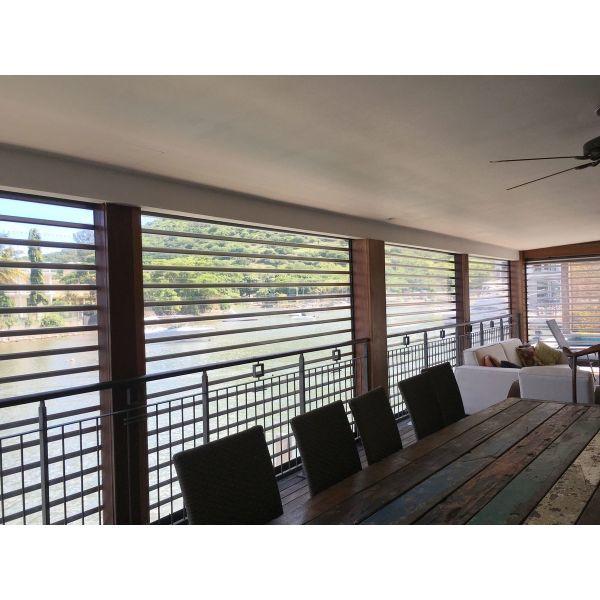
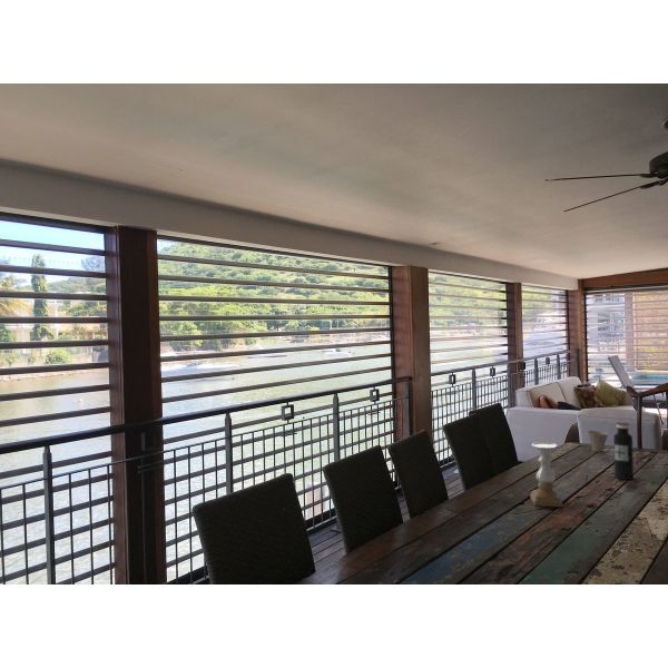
+ candle holder [529,441,563,508]
+ water bottle [612,422,635,481]
+ cup [587,430,609,453]
